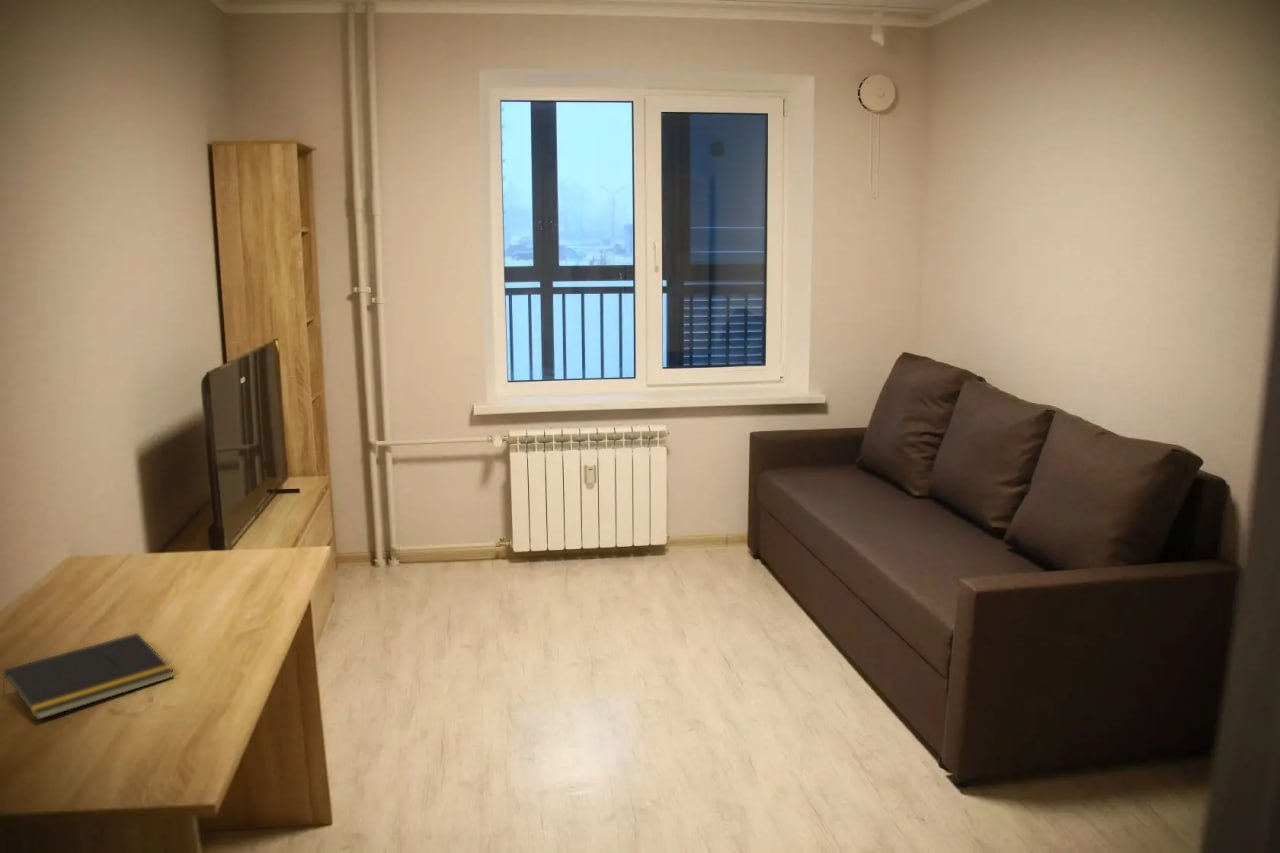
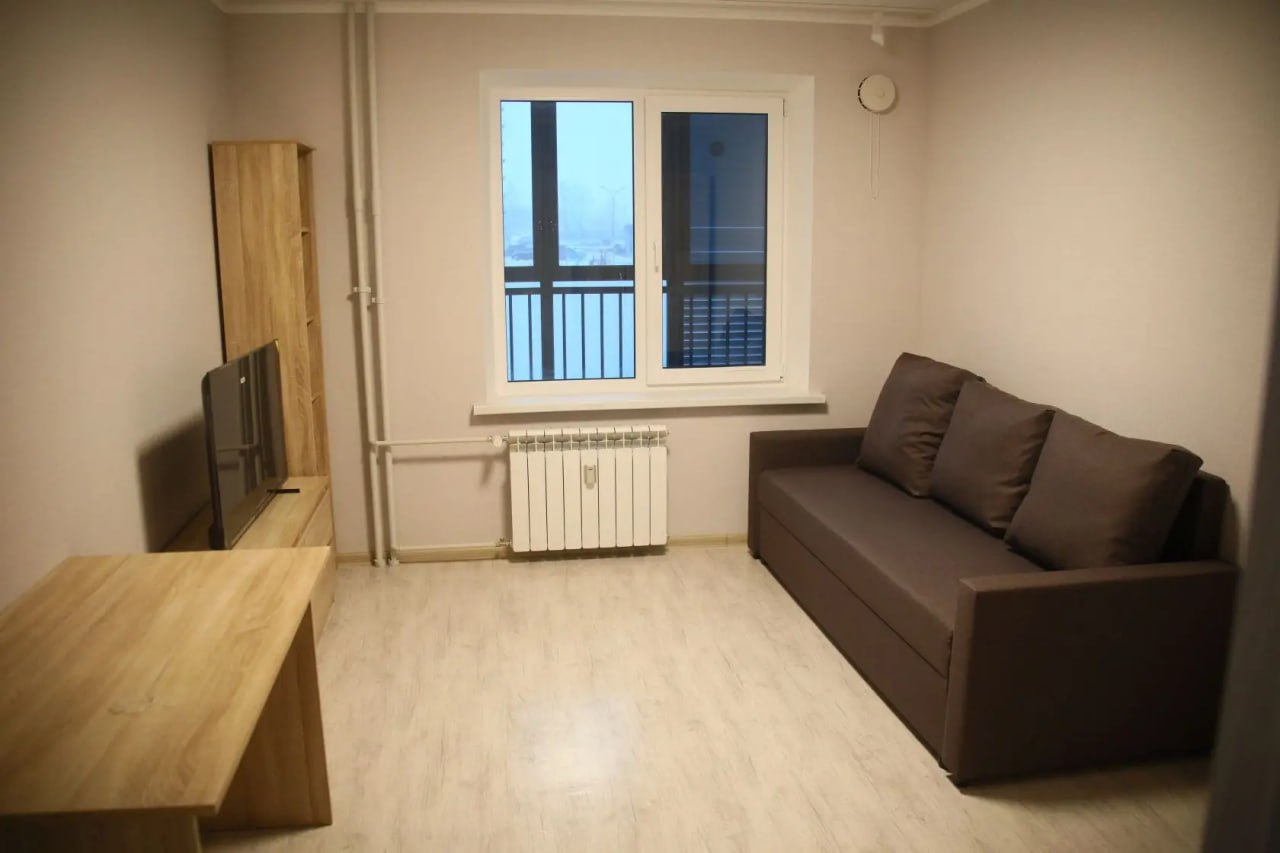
- notepad [2,632,175,721]
